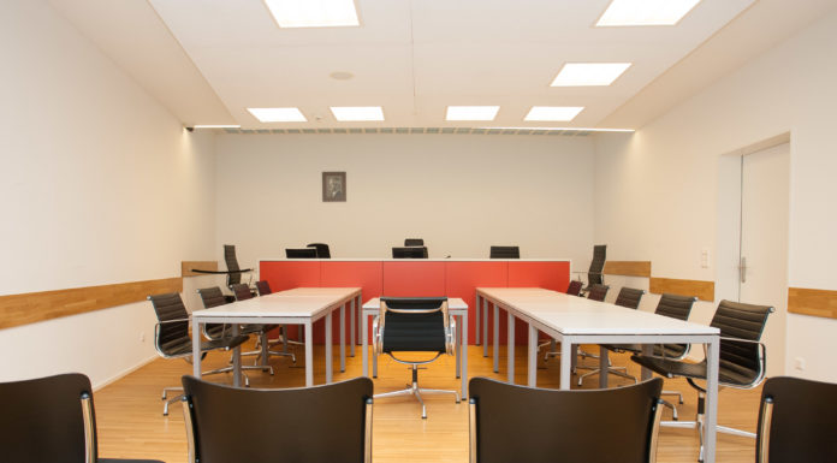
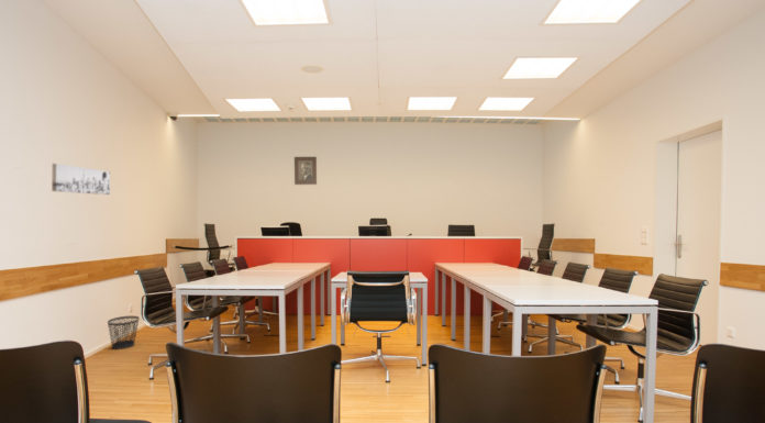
+ wastebasket [107,315,141,350]
+ wall art [51,163,111,196]
